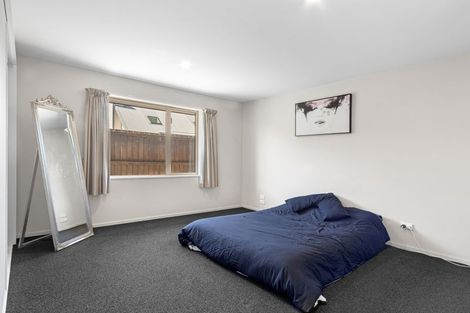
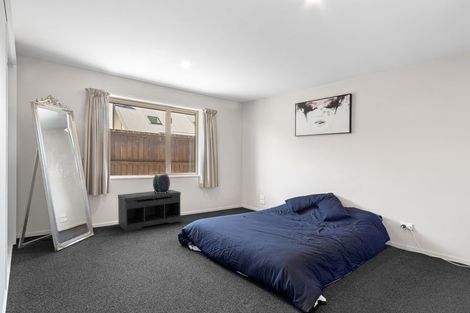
+ decorative urn [152,173,171,193]
+ bench [117,189,182,232]
